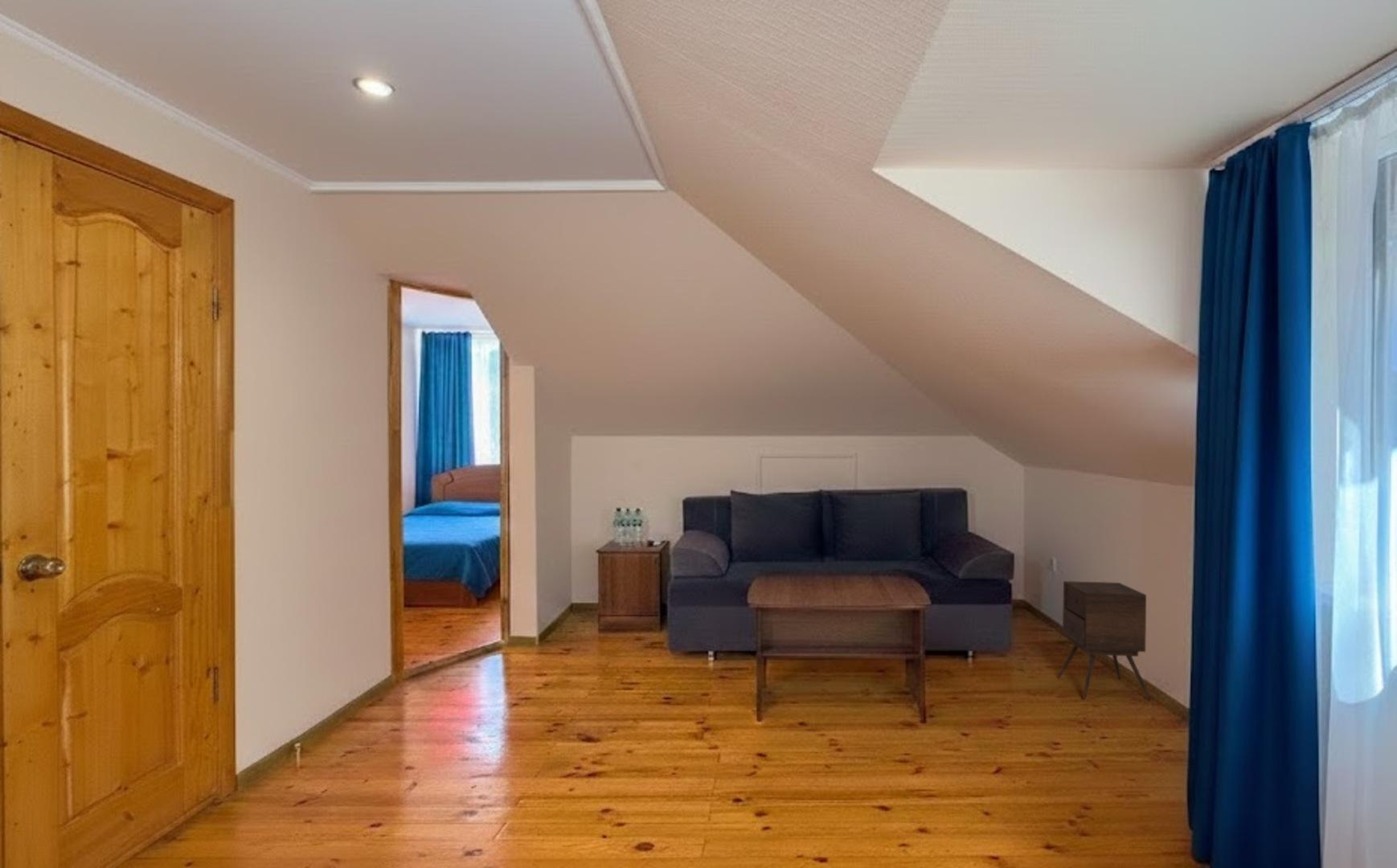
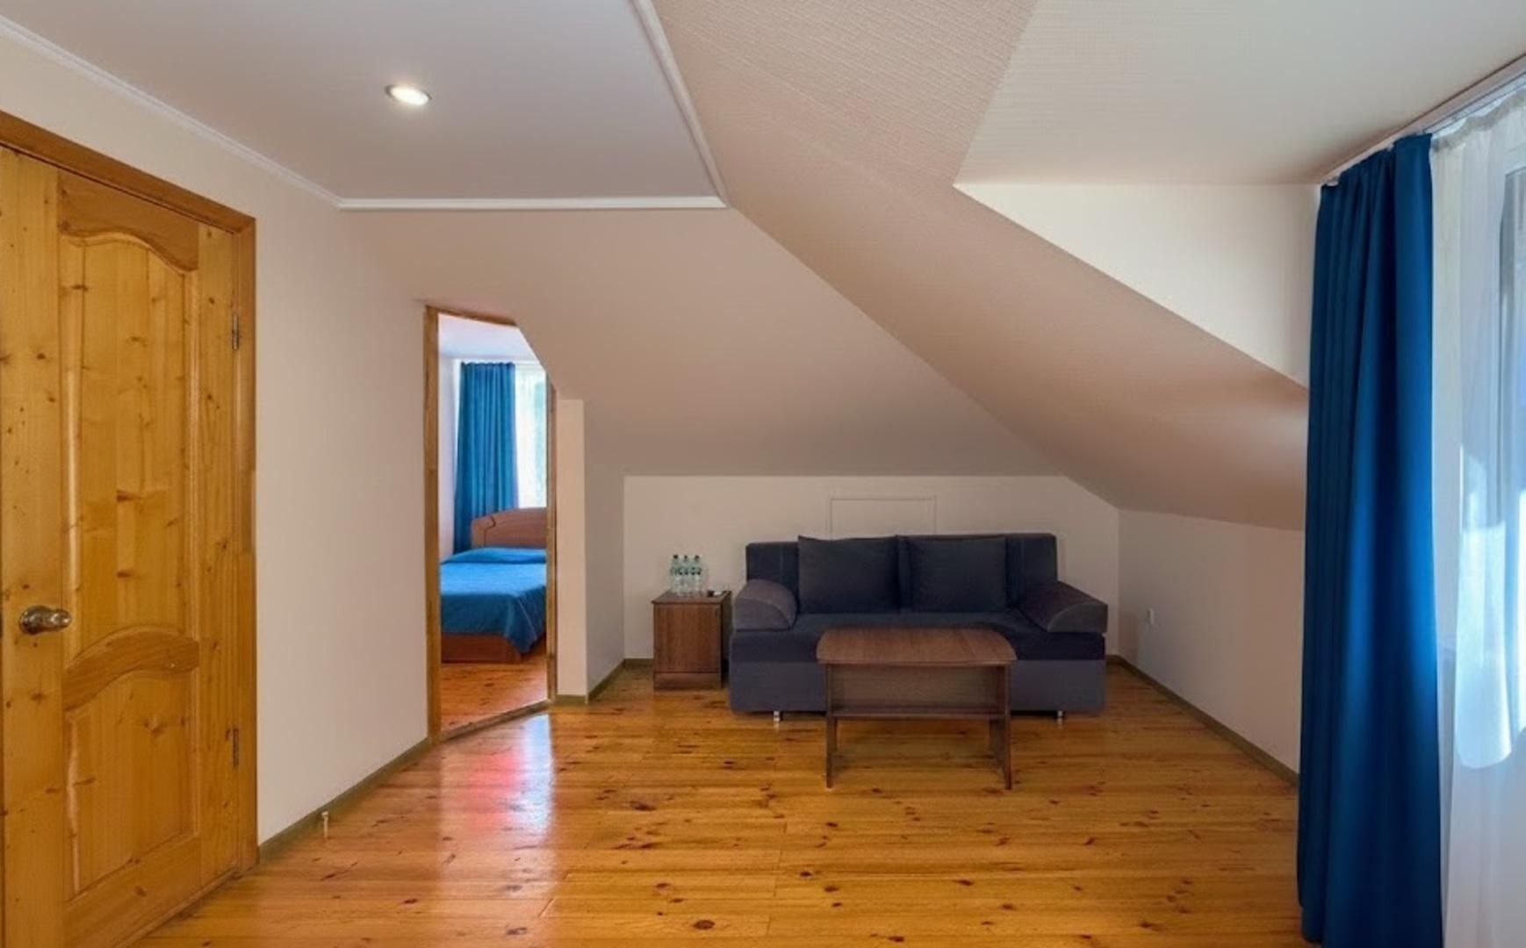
- side table [1057,580,1152,702]
